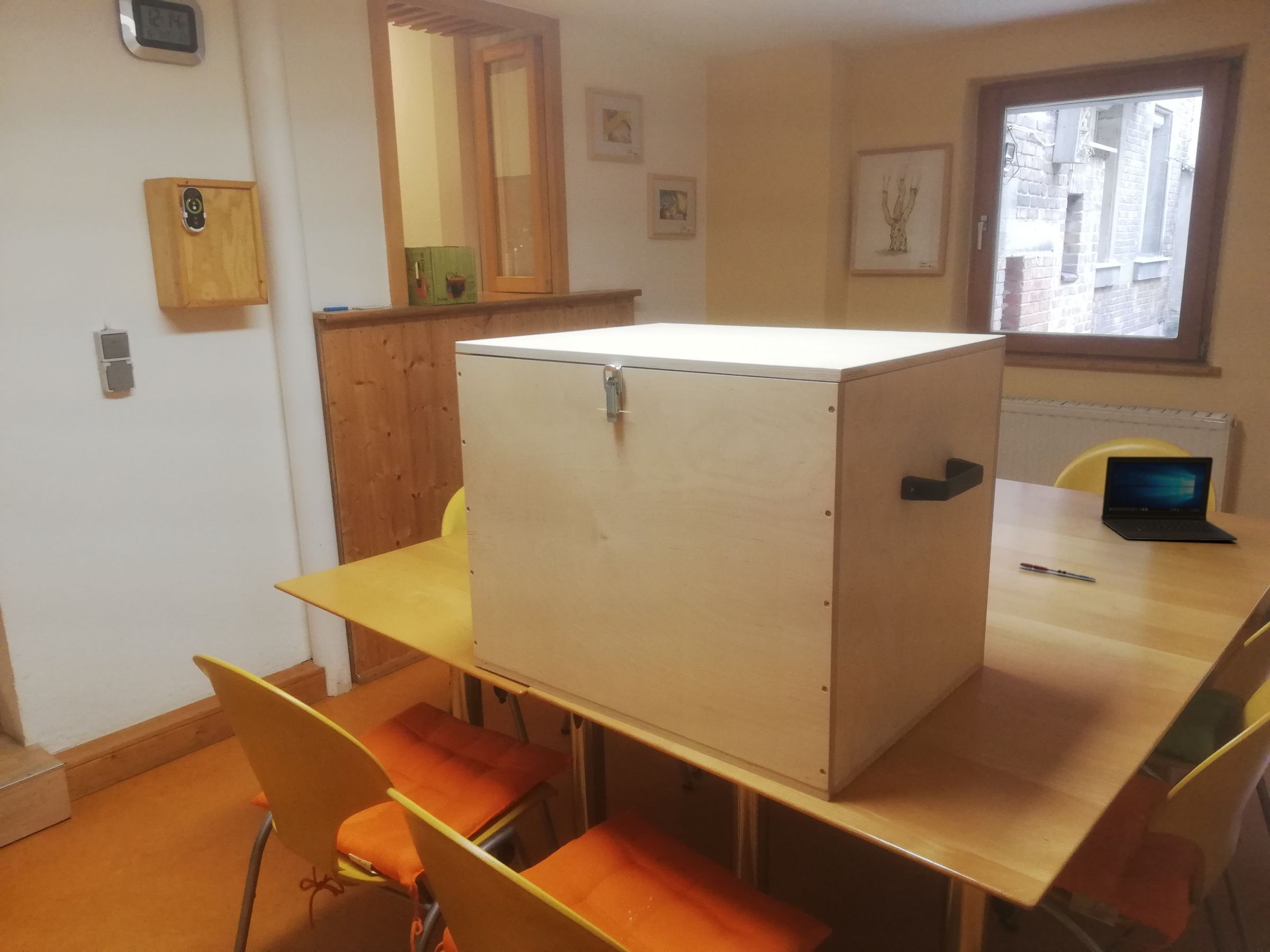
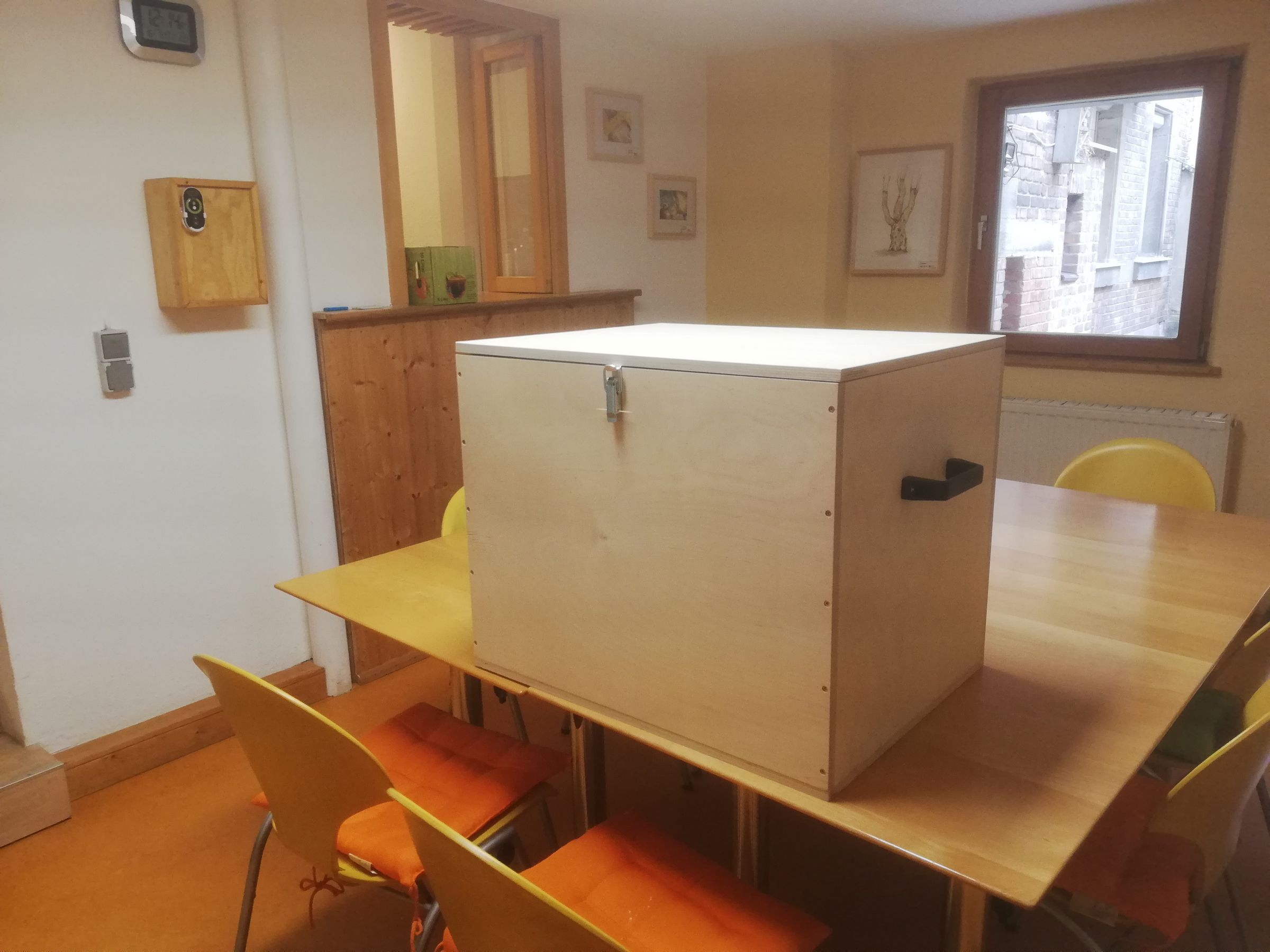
- pen [1020,562,1096,581]
- laptop [1101,456,1238,541]
